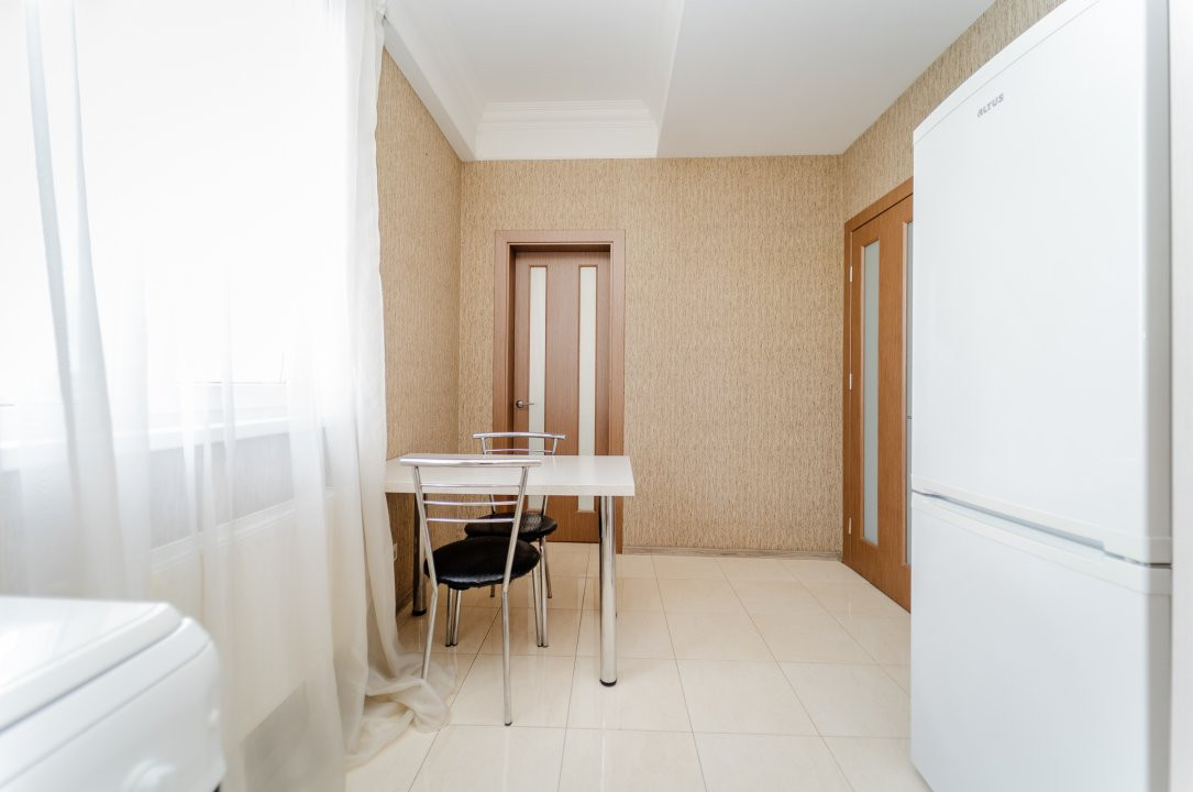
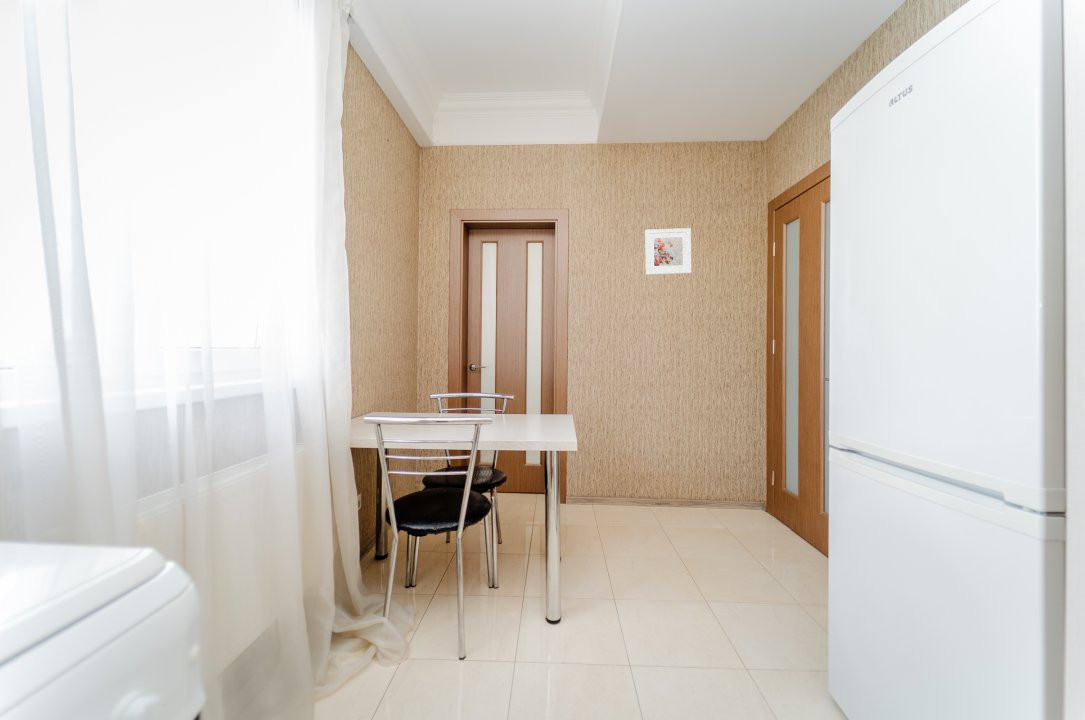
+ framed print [644,227,692,276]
